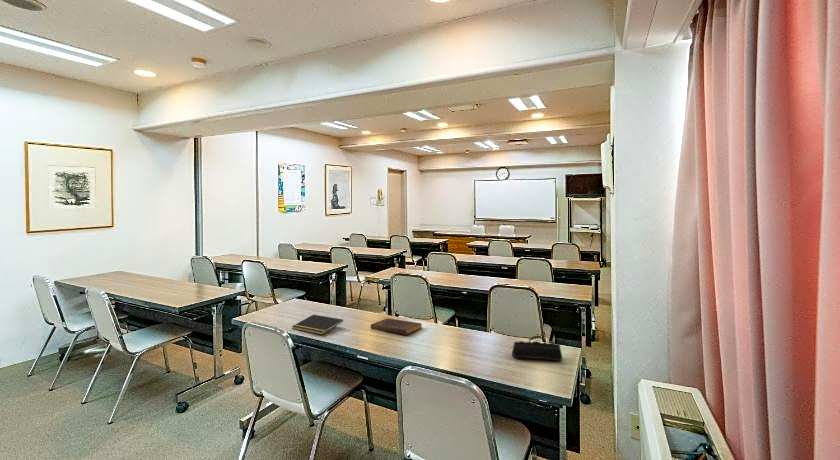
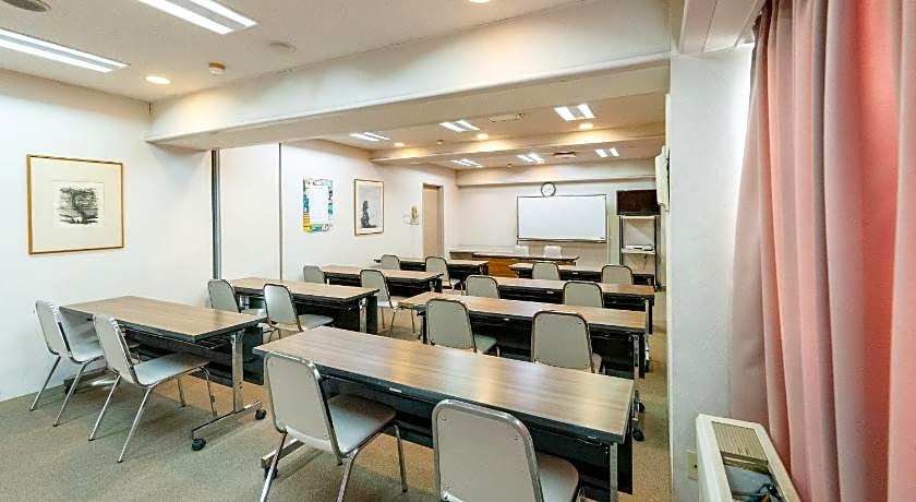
- notepad [291,314,344,336]
- pencil case [511,335,563,362]
- book [370,317,423,336]
